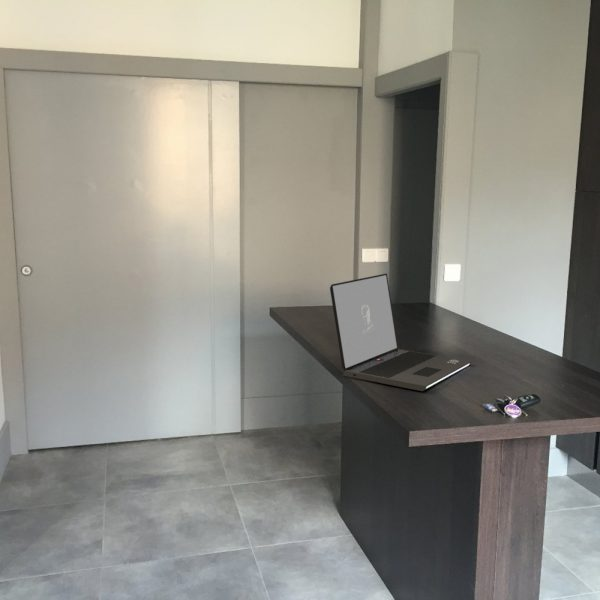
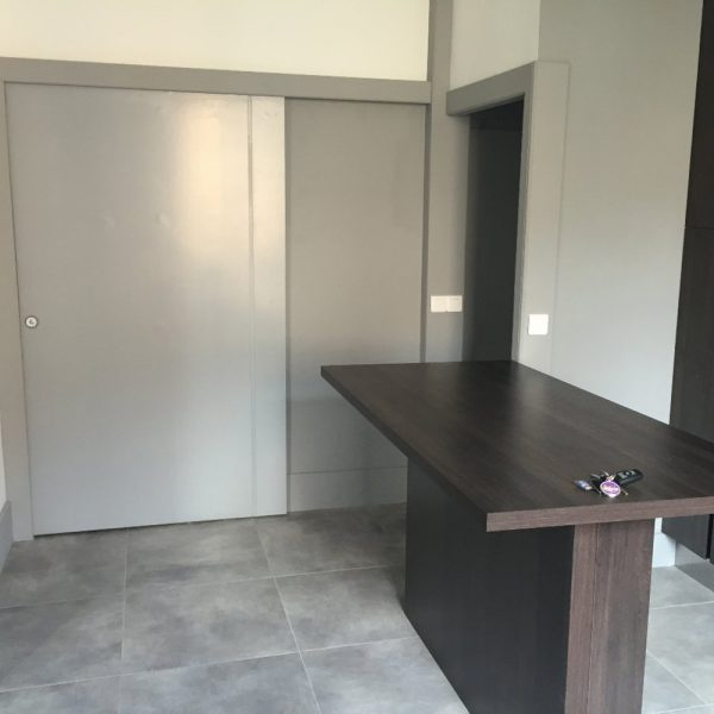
- laptop [329,273,473,392]
